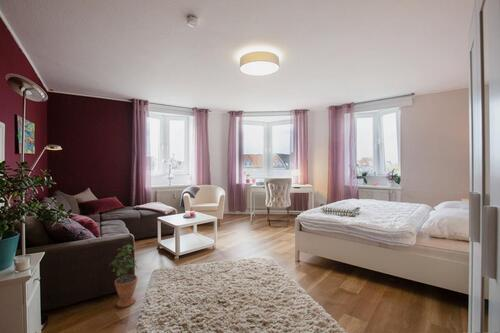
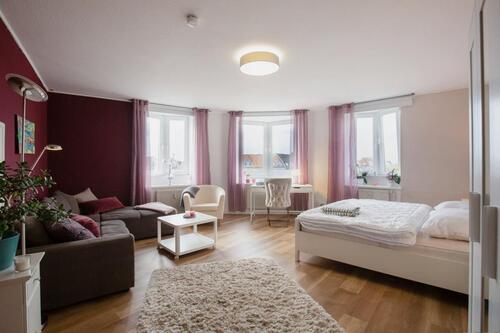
- potted plant [108,241,139,308]
